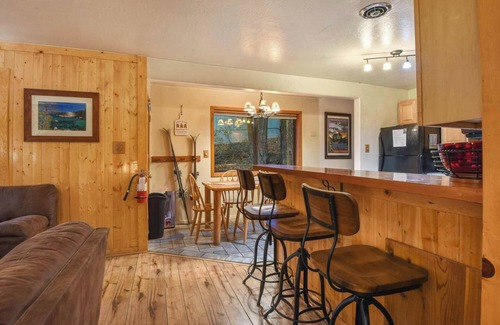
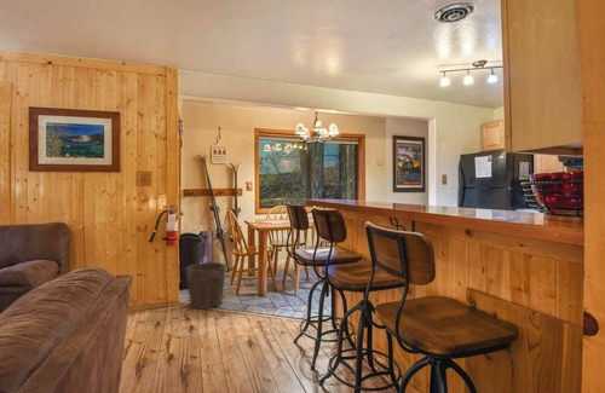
+ waste bin [184,261,227,310]
